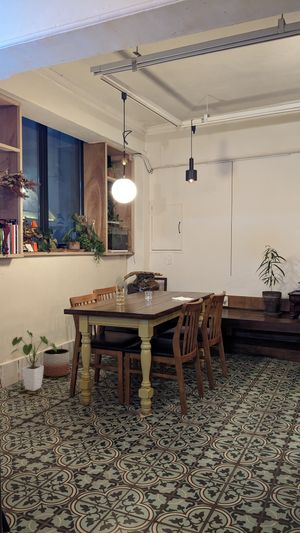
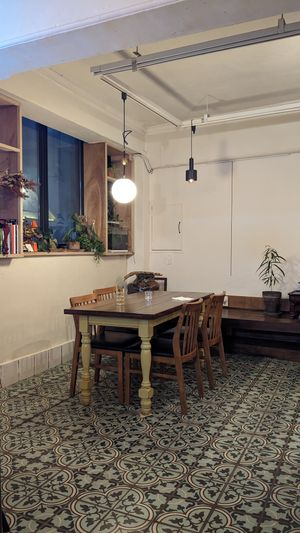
- planter [42,348,71,378]
- house plant [10,330,58,392]
